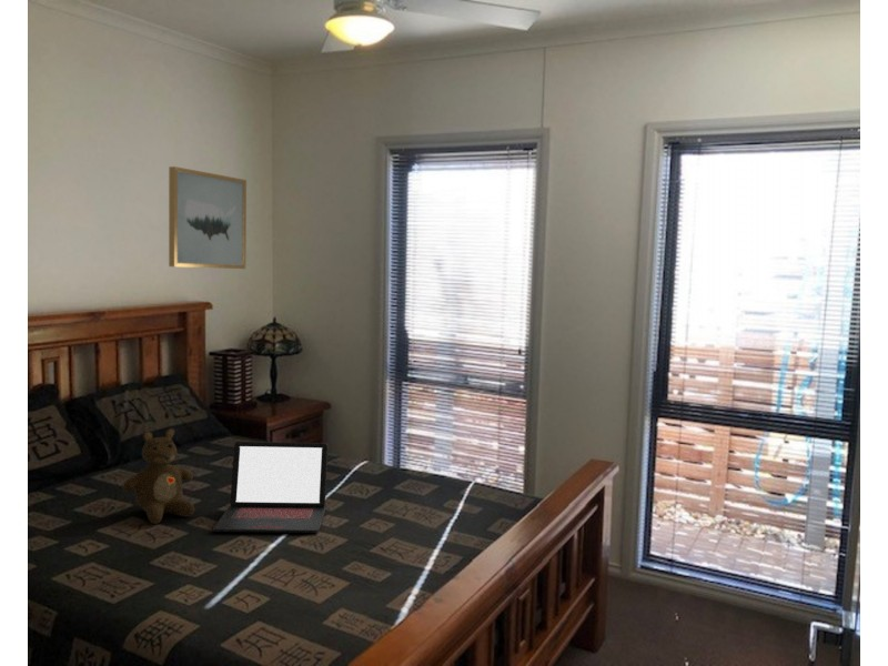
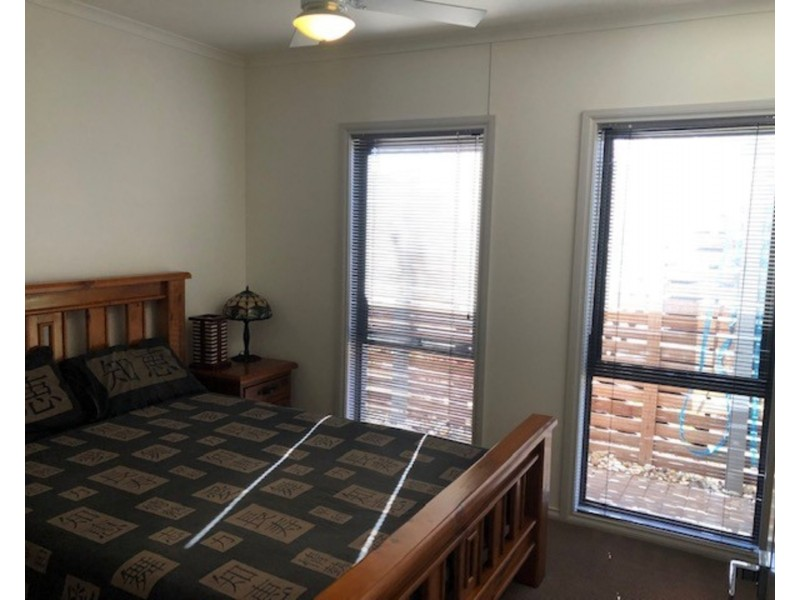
- wall art [168,165,248,270]
- laptop [212,441,329,534]
- teddy bear [121,427,195,525]
